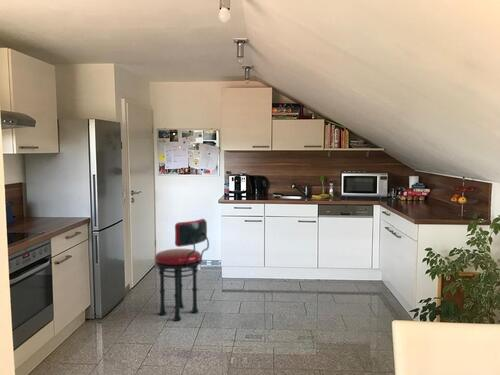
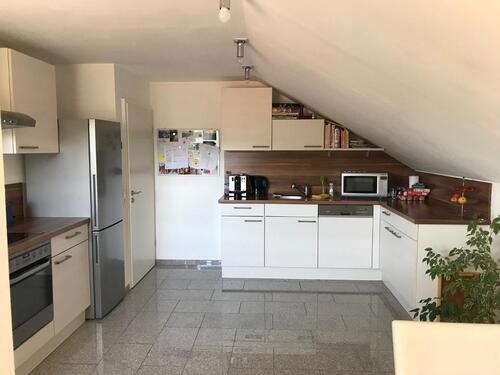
- stool [153,218,210,322]
